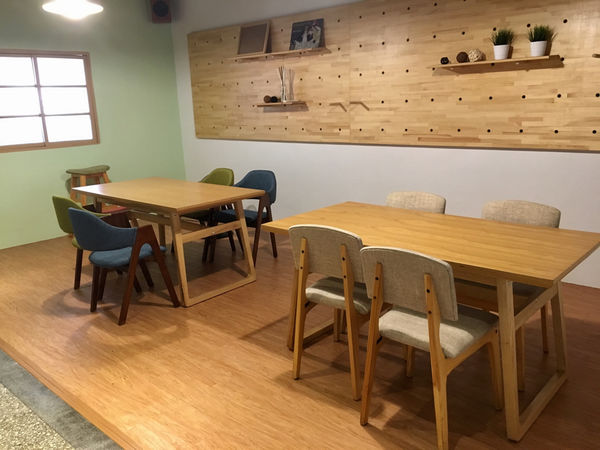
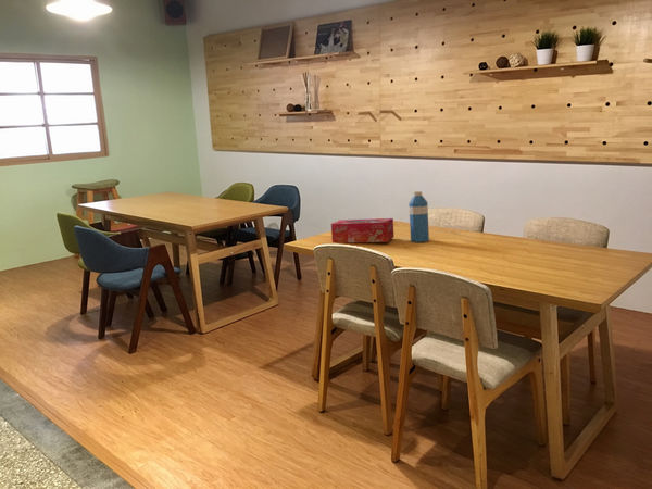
+ tissue box [330,217,396,243]
+ water bottle [408,190,430,243]
